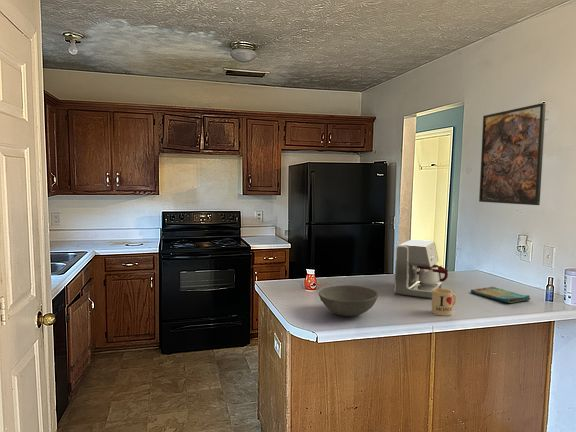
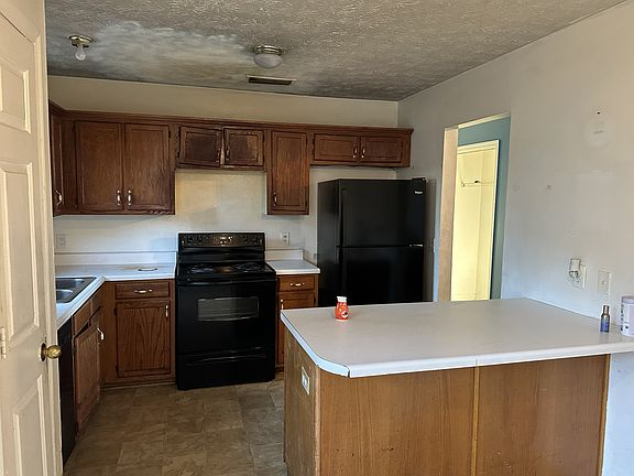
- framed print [478,102,547,206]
- coffee maker [393,239,449,299]
- dish towel [470,286,532,304]
- mug [431,288,457,317]
- bowl [318,284,379,317]
